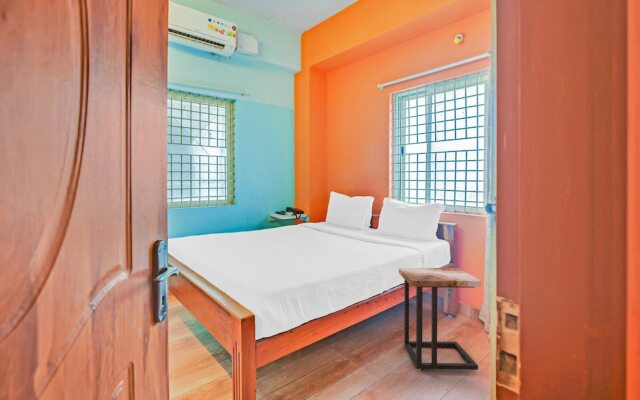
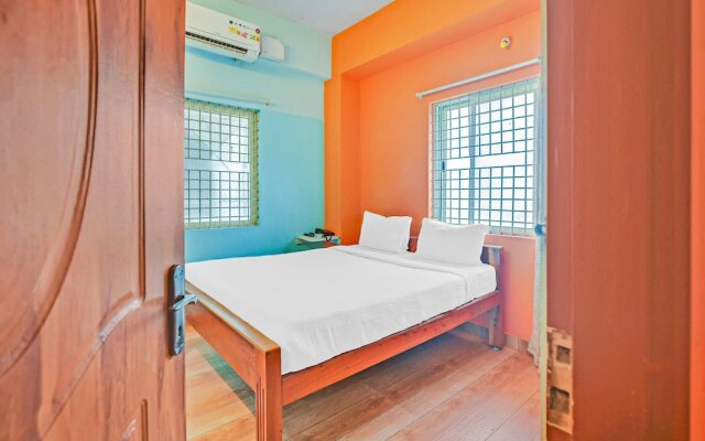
- side table [398,267,482,372]
